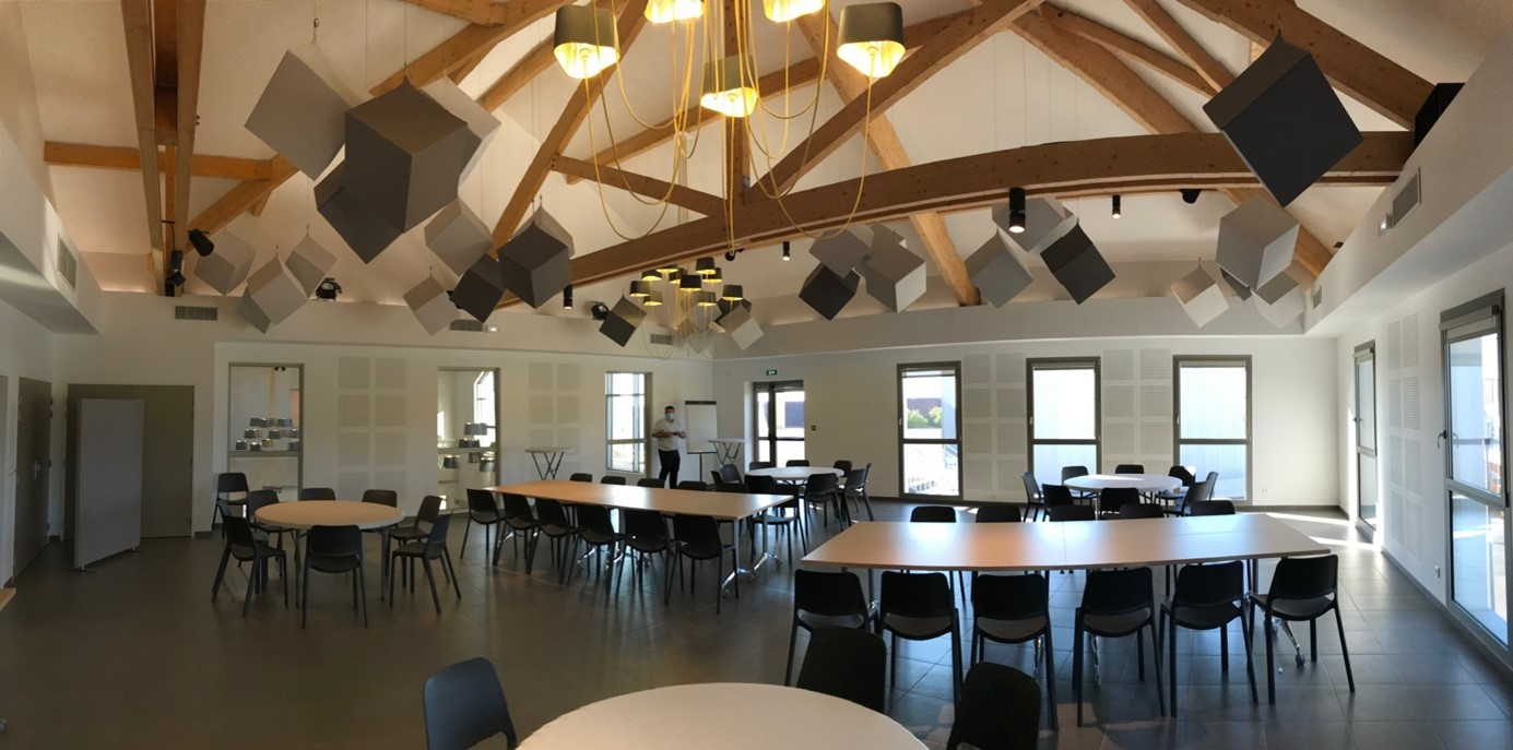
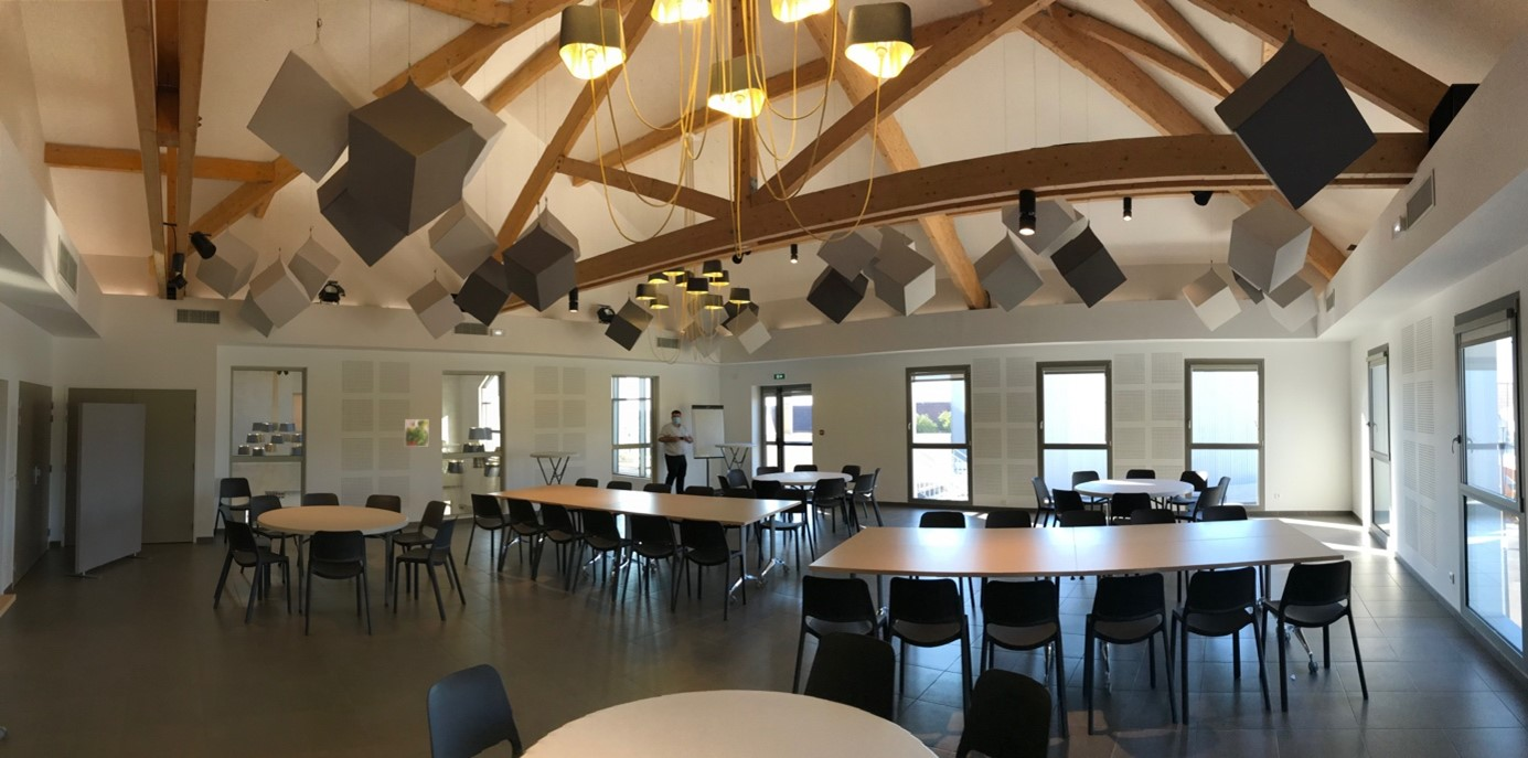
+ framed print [404,418,429,448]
